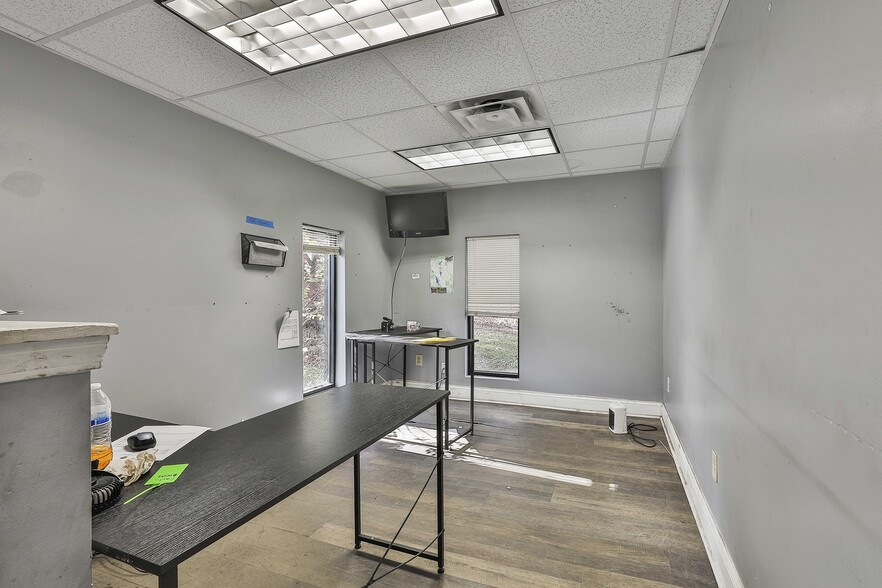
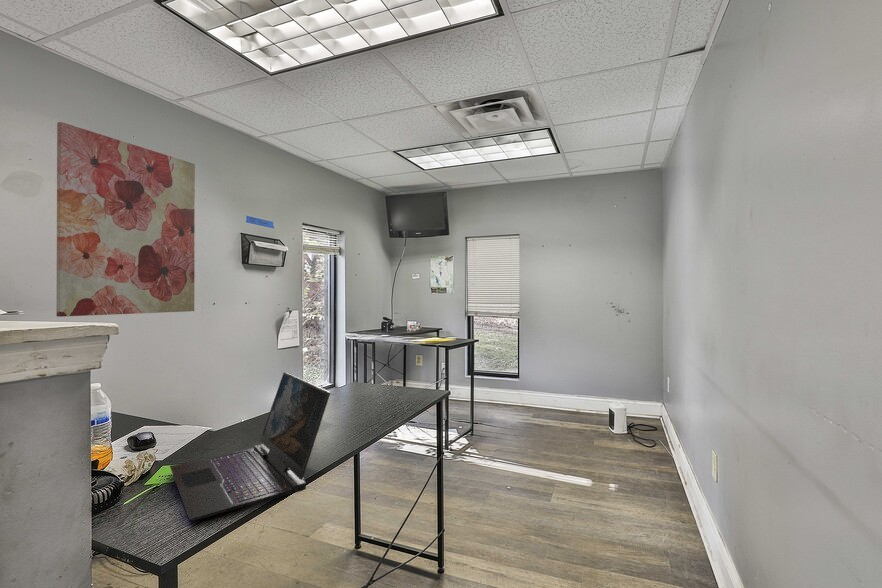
+ laptop [169,371,332,523]
+ wall art [55,121,196,318]
